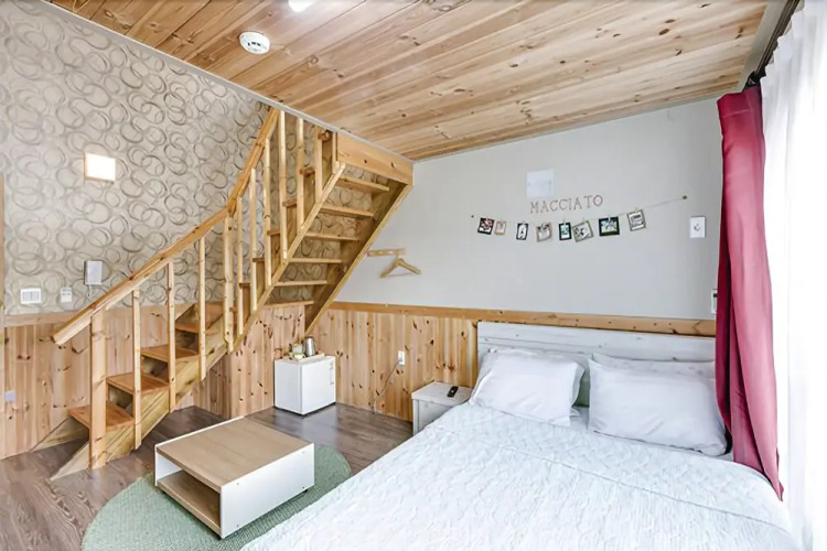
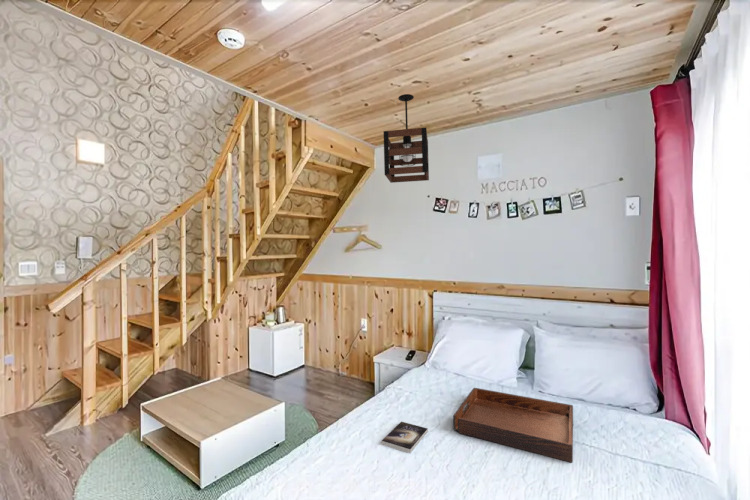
+ pendant light [383,93,430,184]
+ serving tray [452,387,574,463]
+ book [381,421,429,454]
